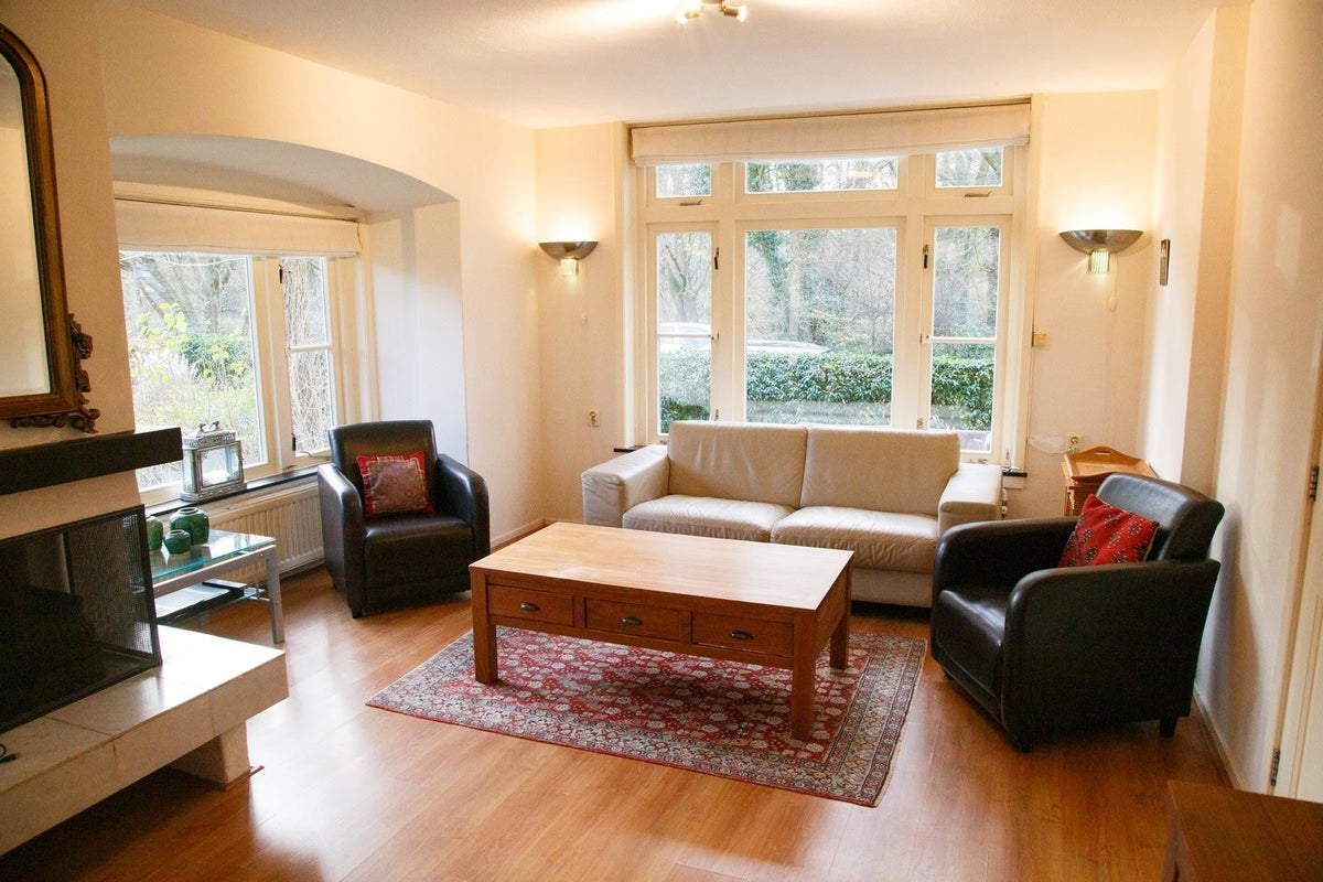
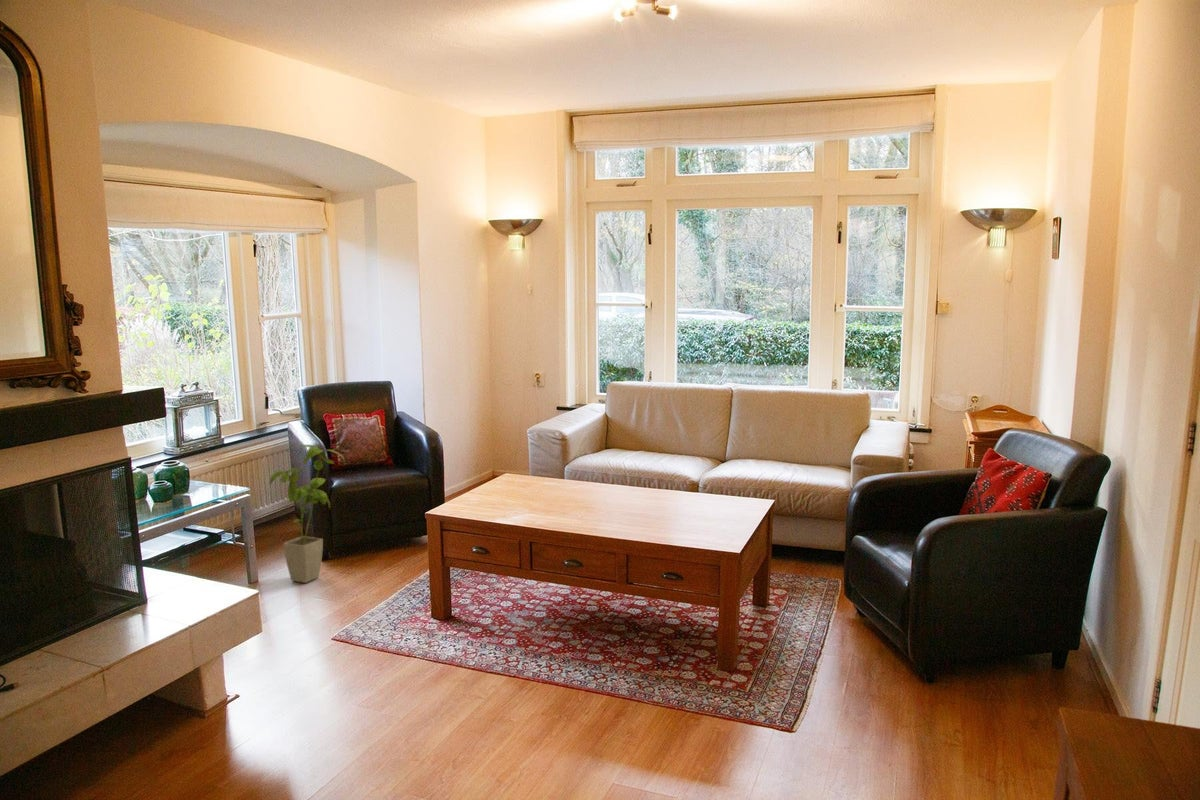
+ house plant [269,444,347,584]
